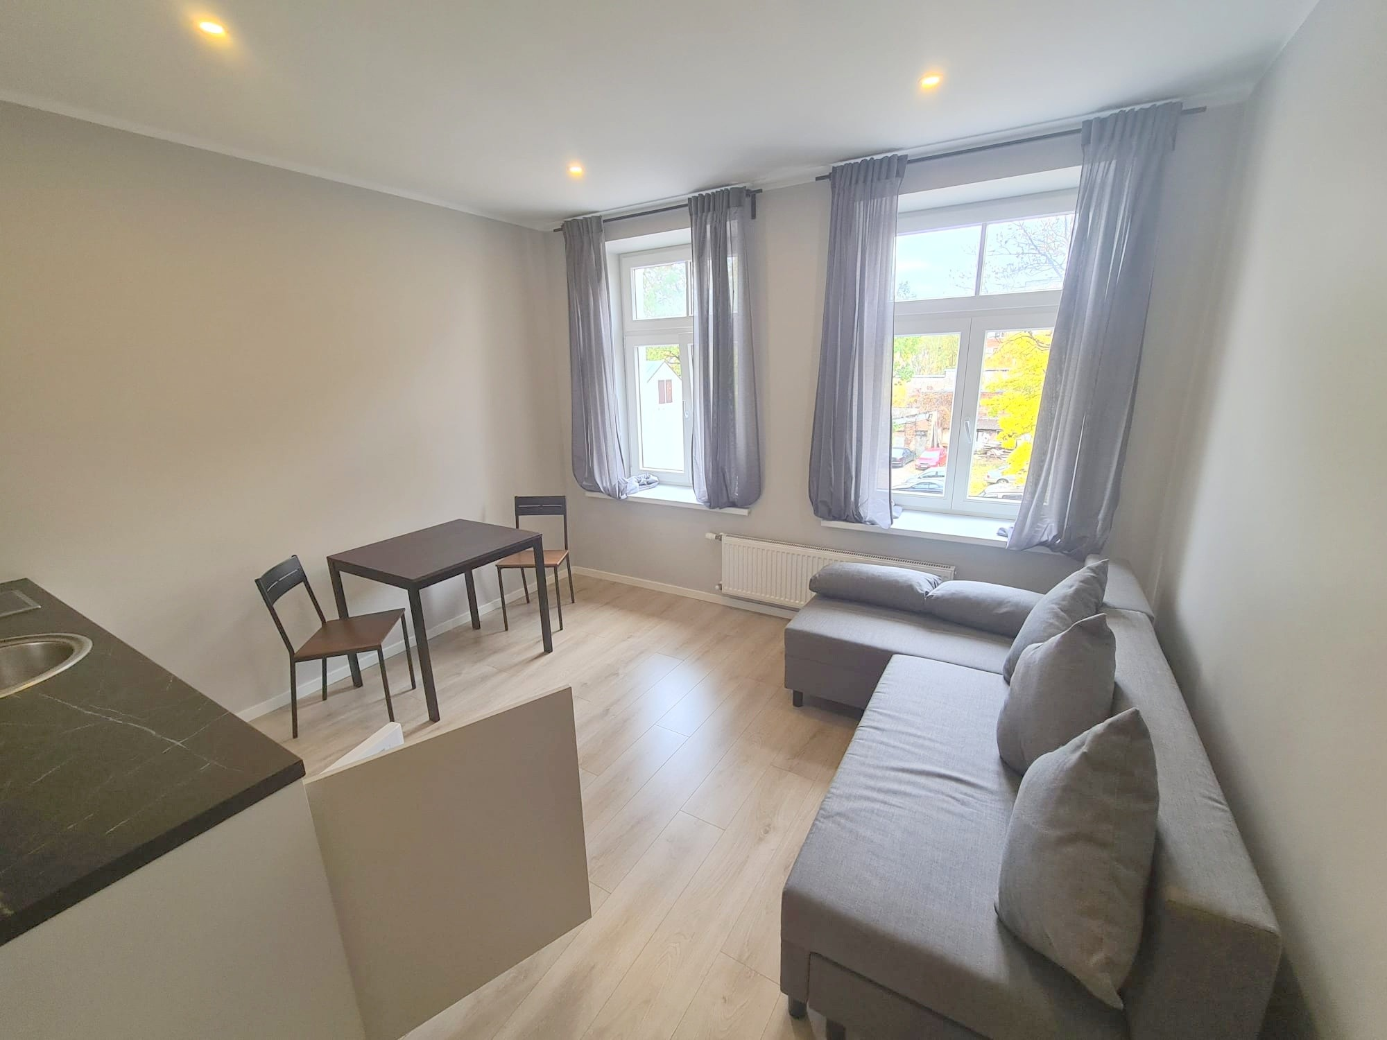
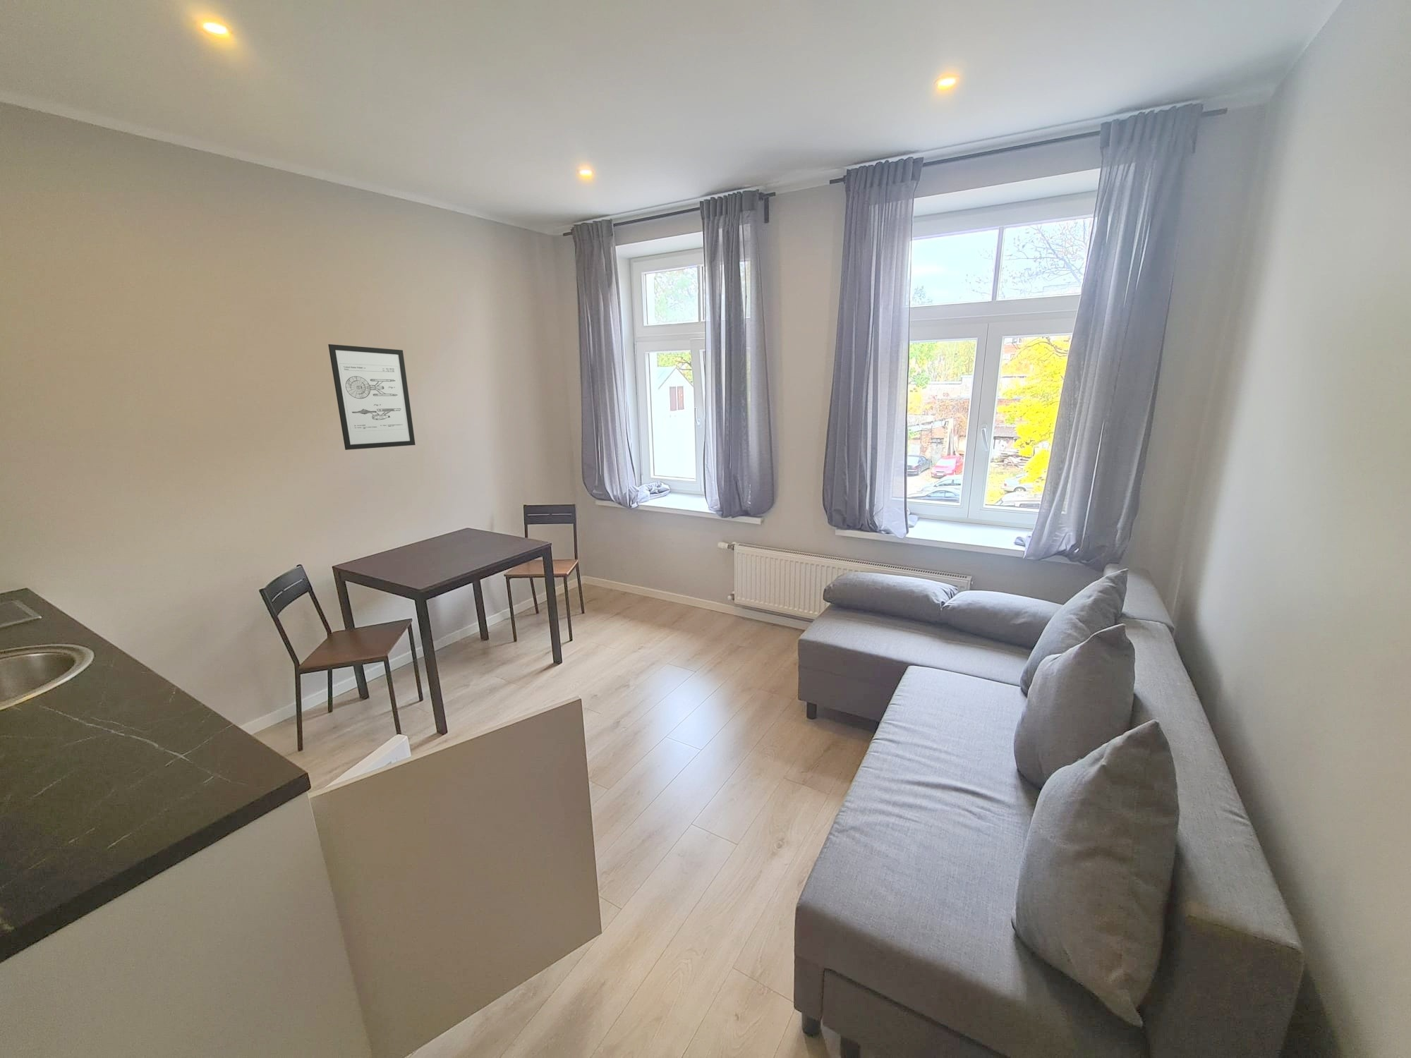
+ wall art [328,343,417,451]
